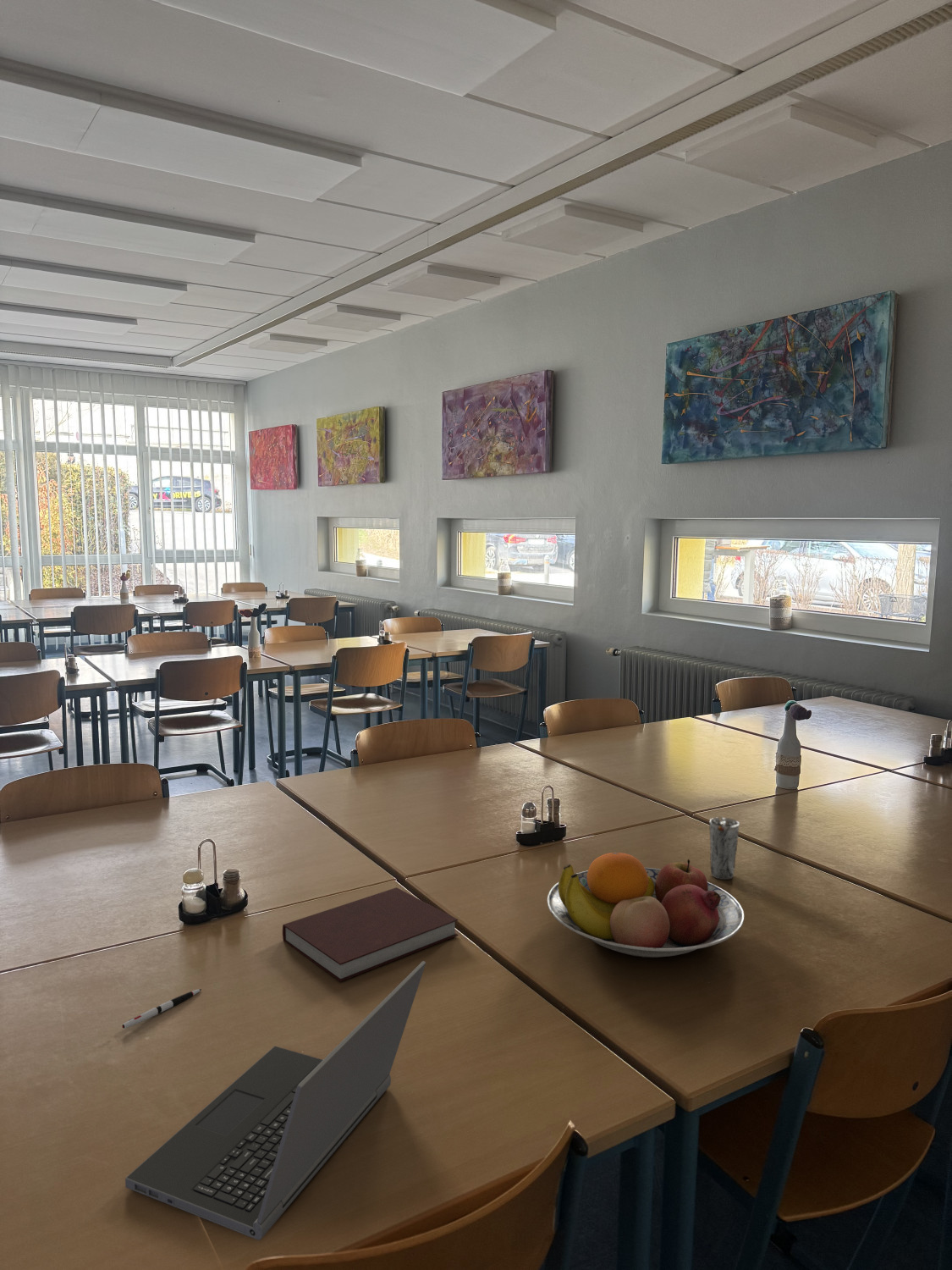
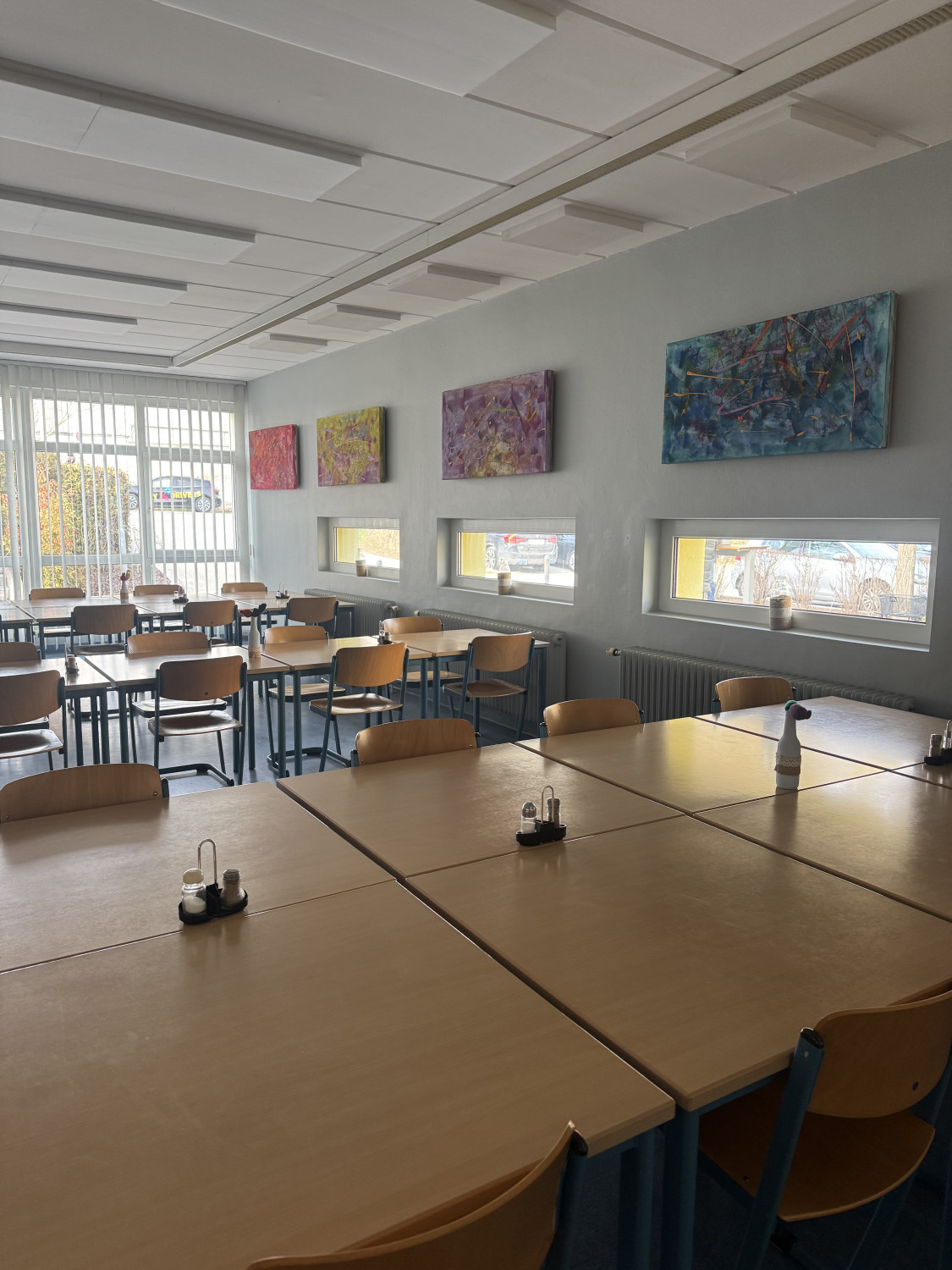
- fruit bowl [547,852,745,958]
- laptop computer [124,960,426,1241]
- notebook [282,886,459,983]
- pen [121,988,202,1030]
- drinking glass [708,816,740,881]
